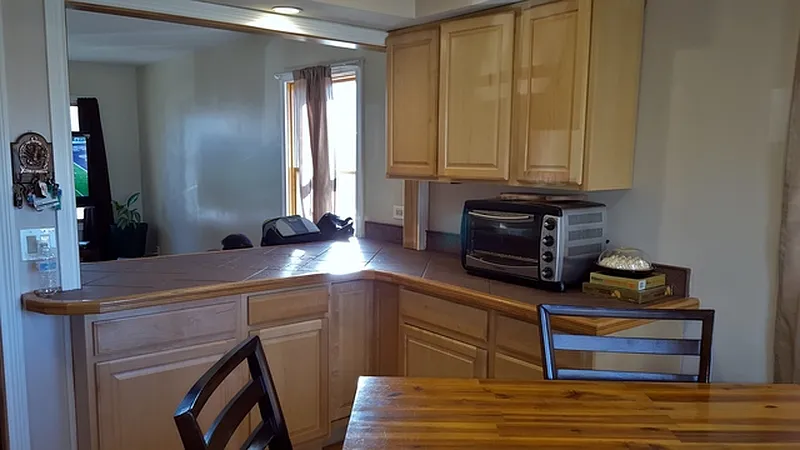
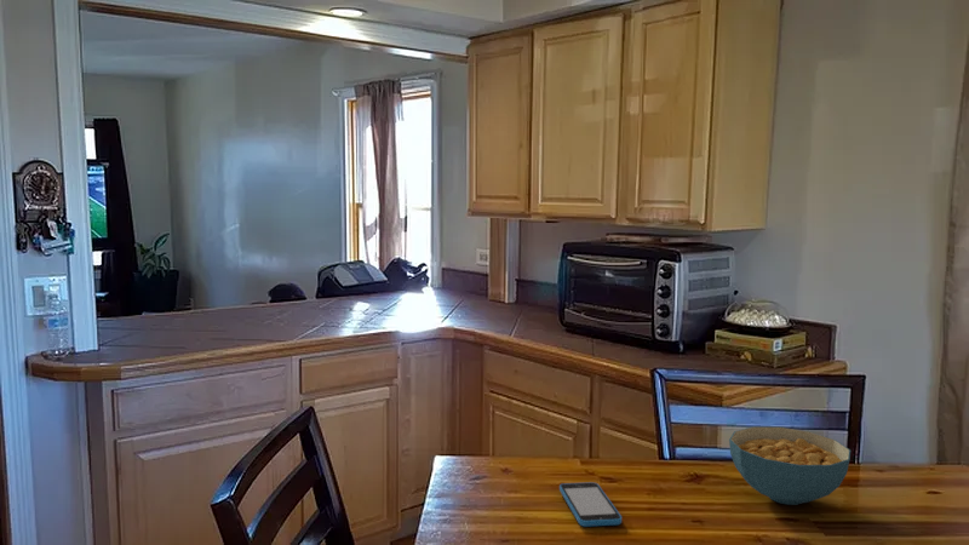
+ smartphone [558,481,623,528]
+ cereal bowl [728,426,852,506]
